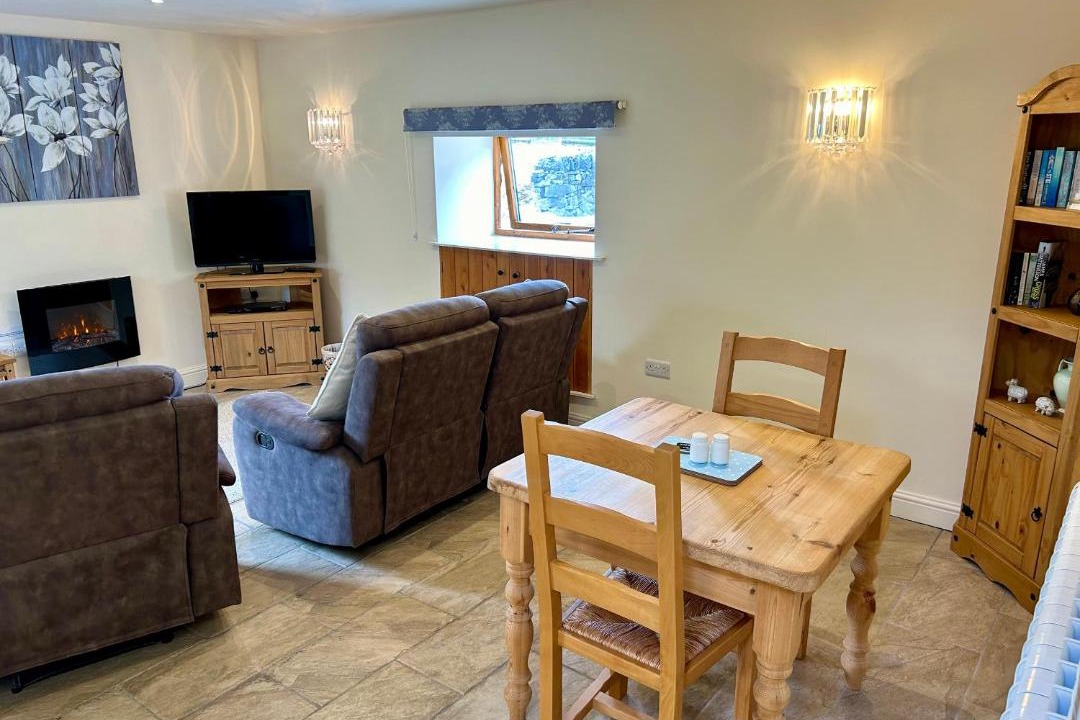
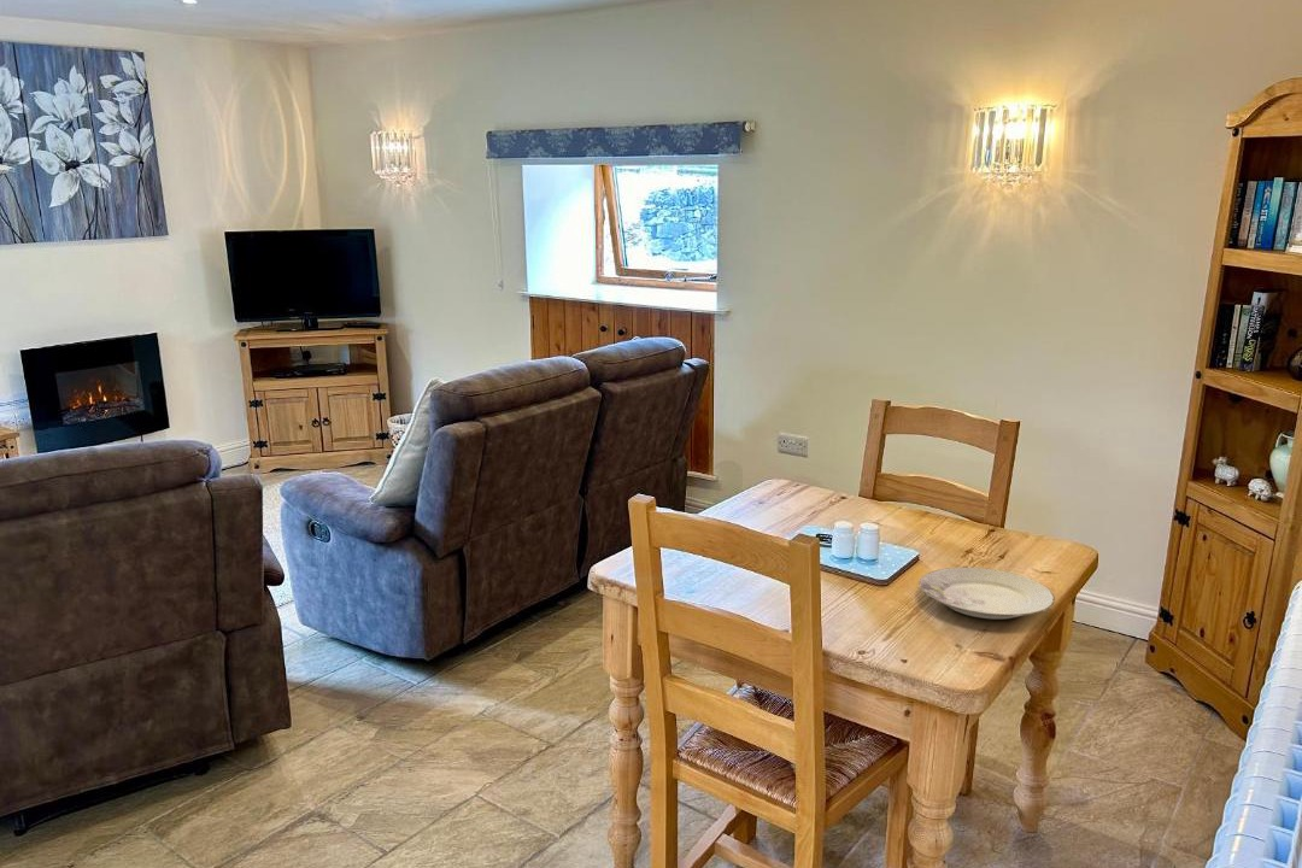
+ plate [917,565,1056,621]
